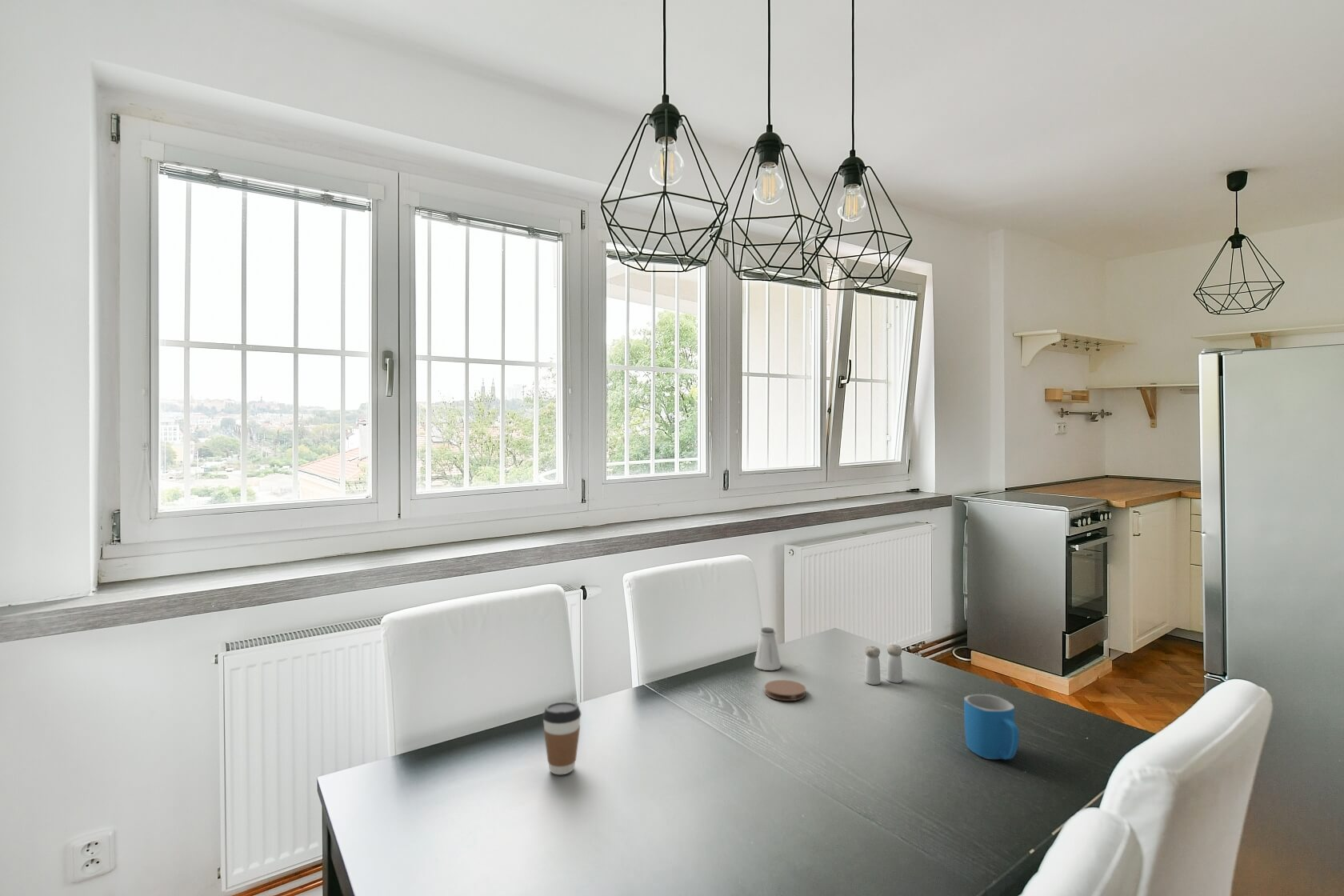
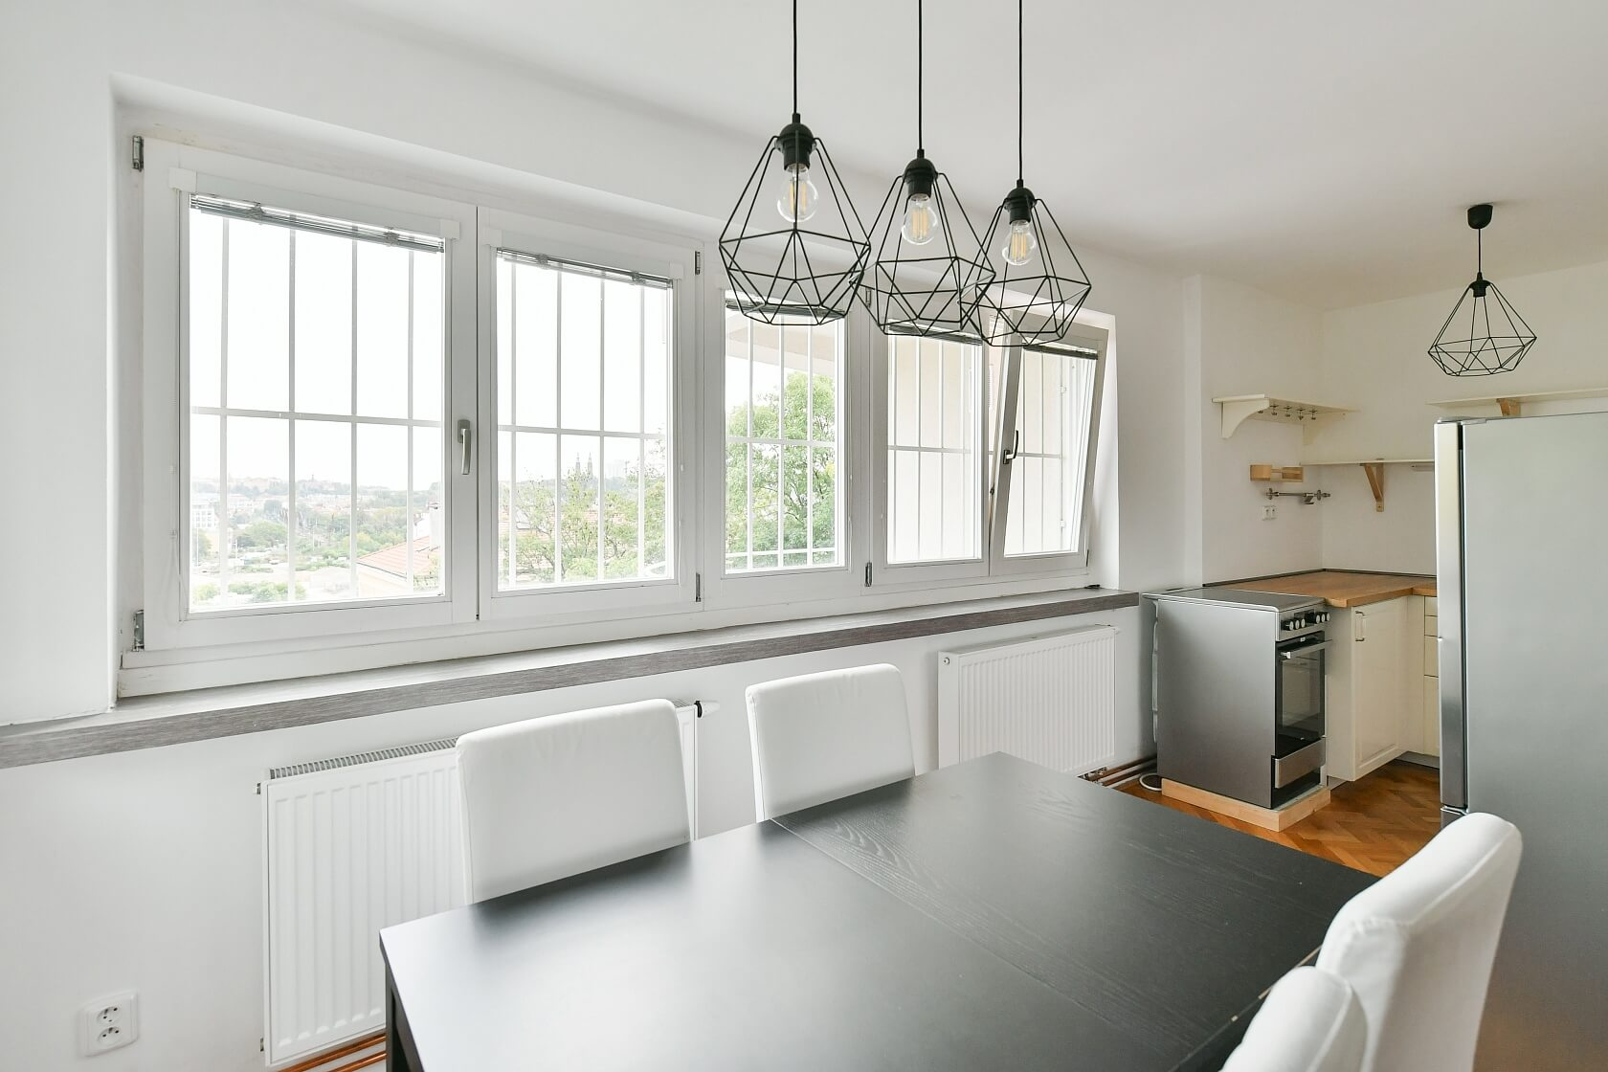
- coffee cup [542,701,582,775]
- salt and pepper shaker [864,644,903,686]
- saltshaker [754,626,782,671]
- mug [963,694,1020,760]
- coaster [764,679,806,702]
